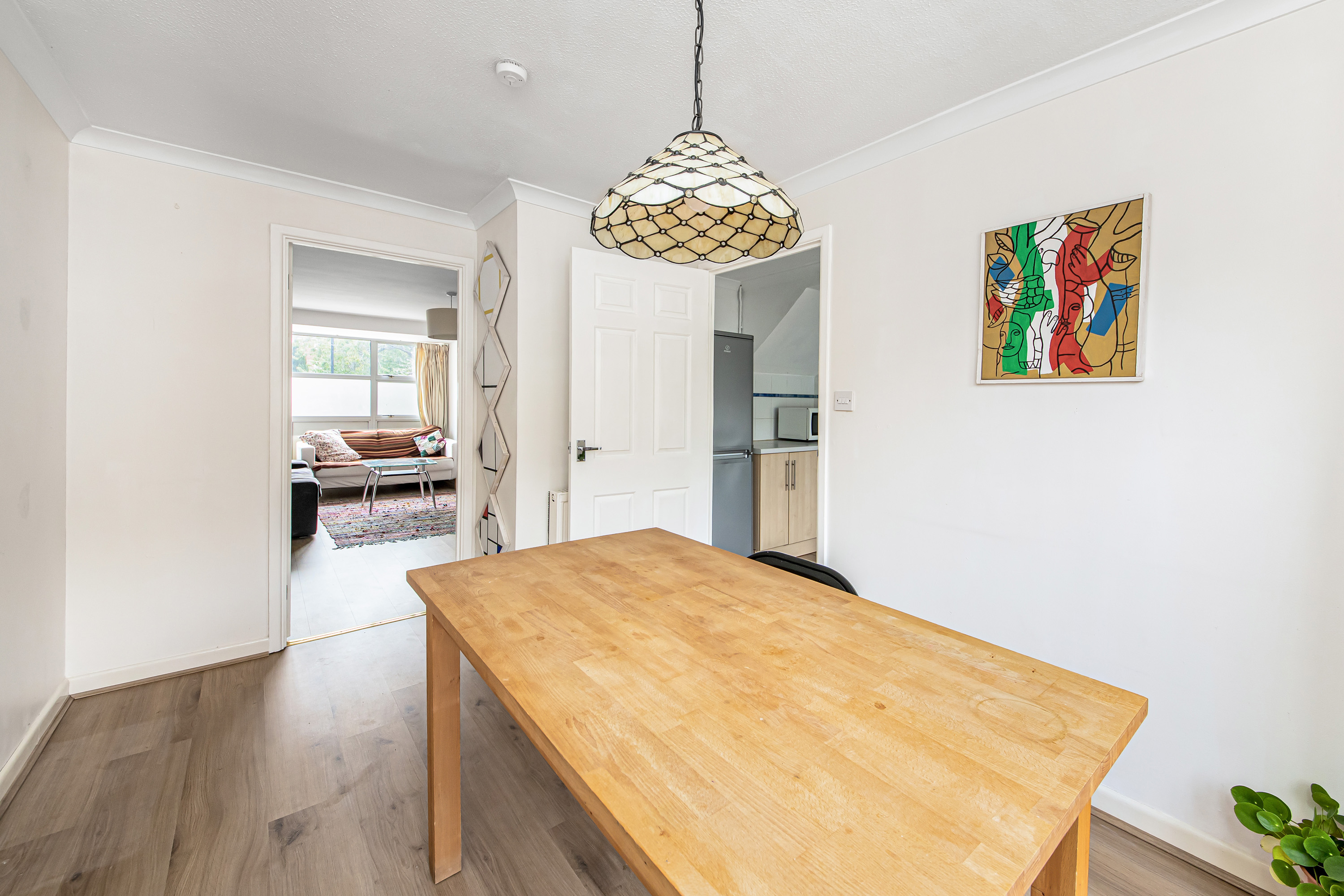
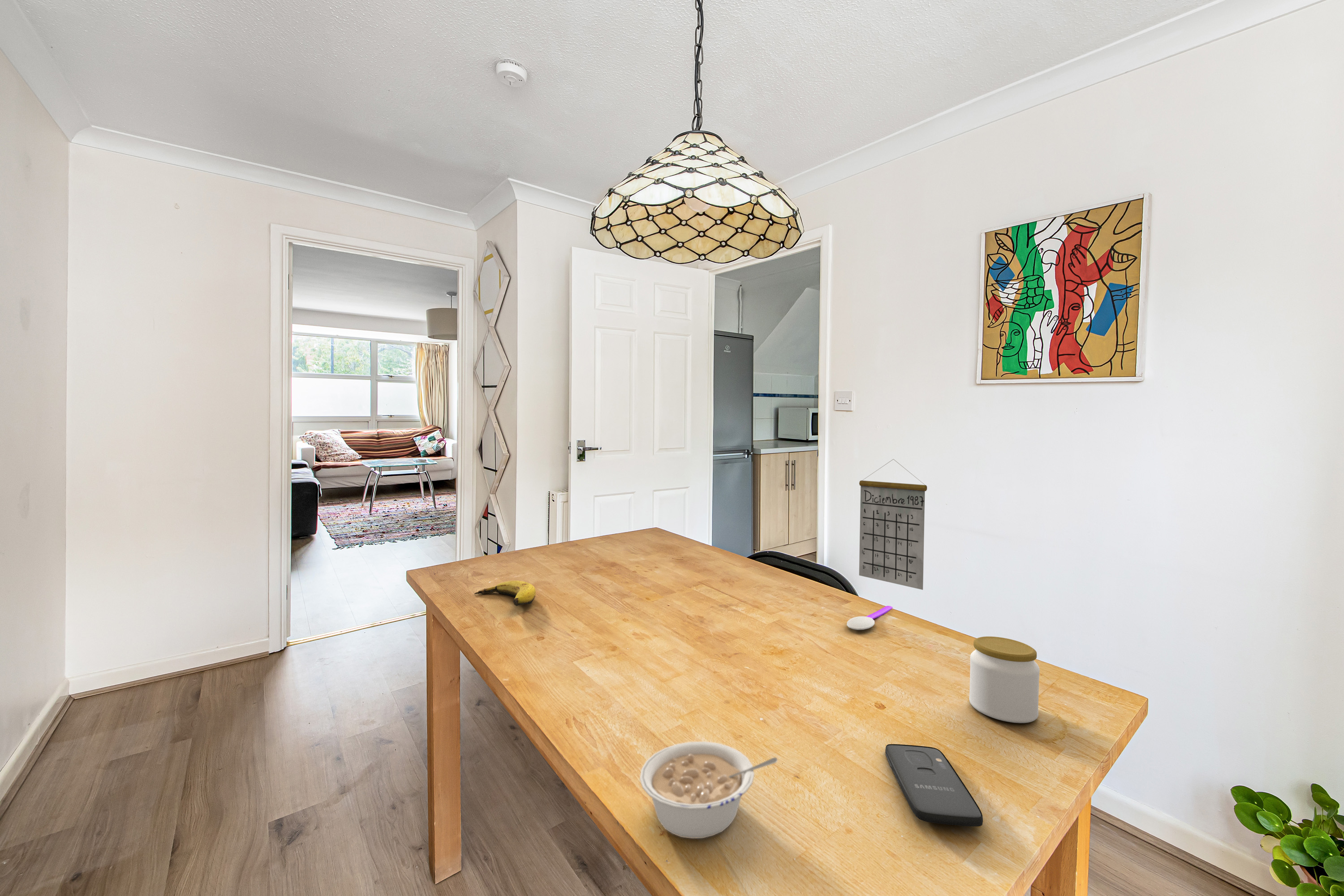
+ calendar [859,459,927,590]
+ smartphone [885,744,983,827]
+ banana [474,580,536,606]
+ legume [639,741,778,839]
+ jar [969,636,1040,724]
+ spoon [846,605,893,630]
